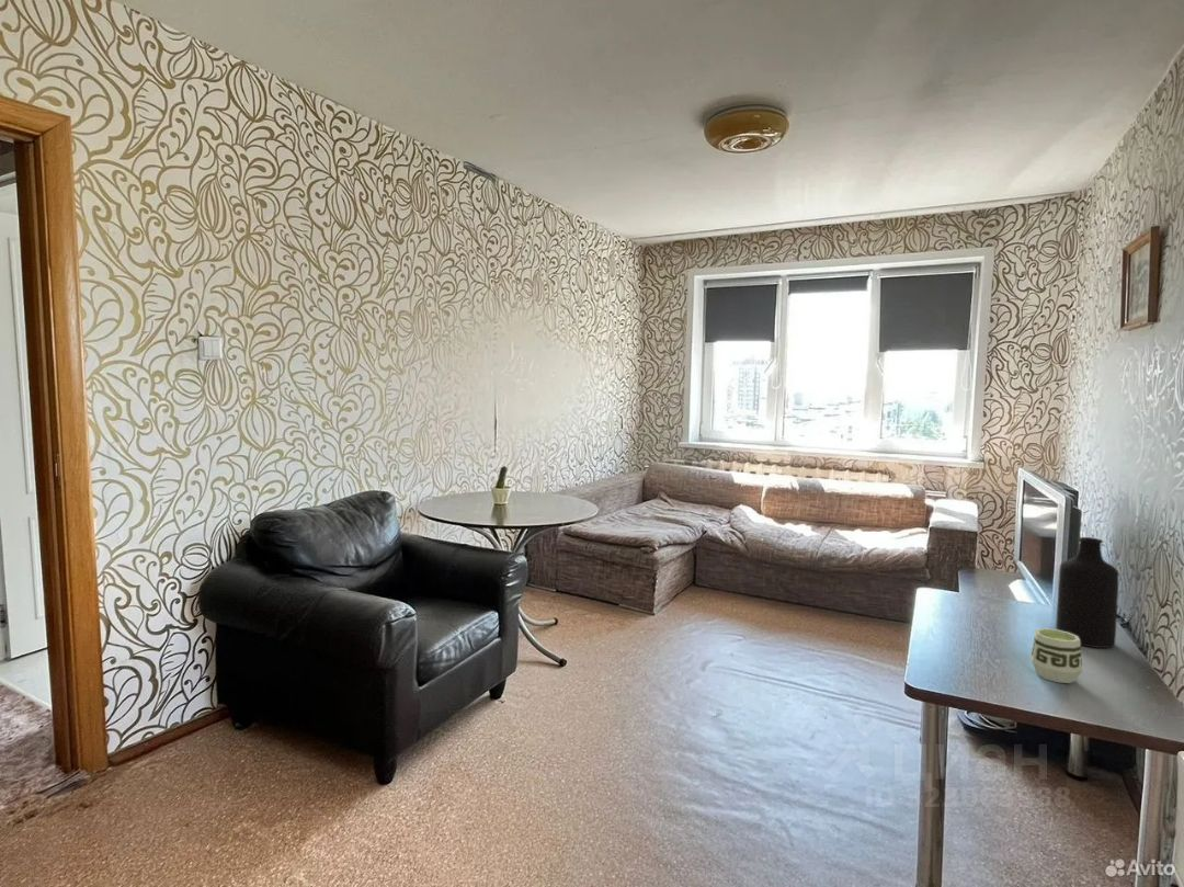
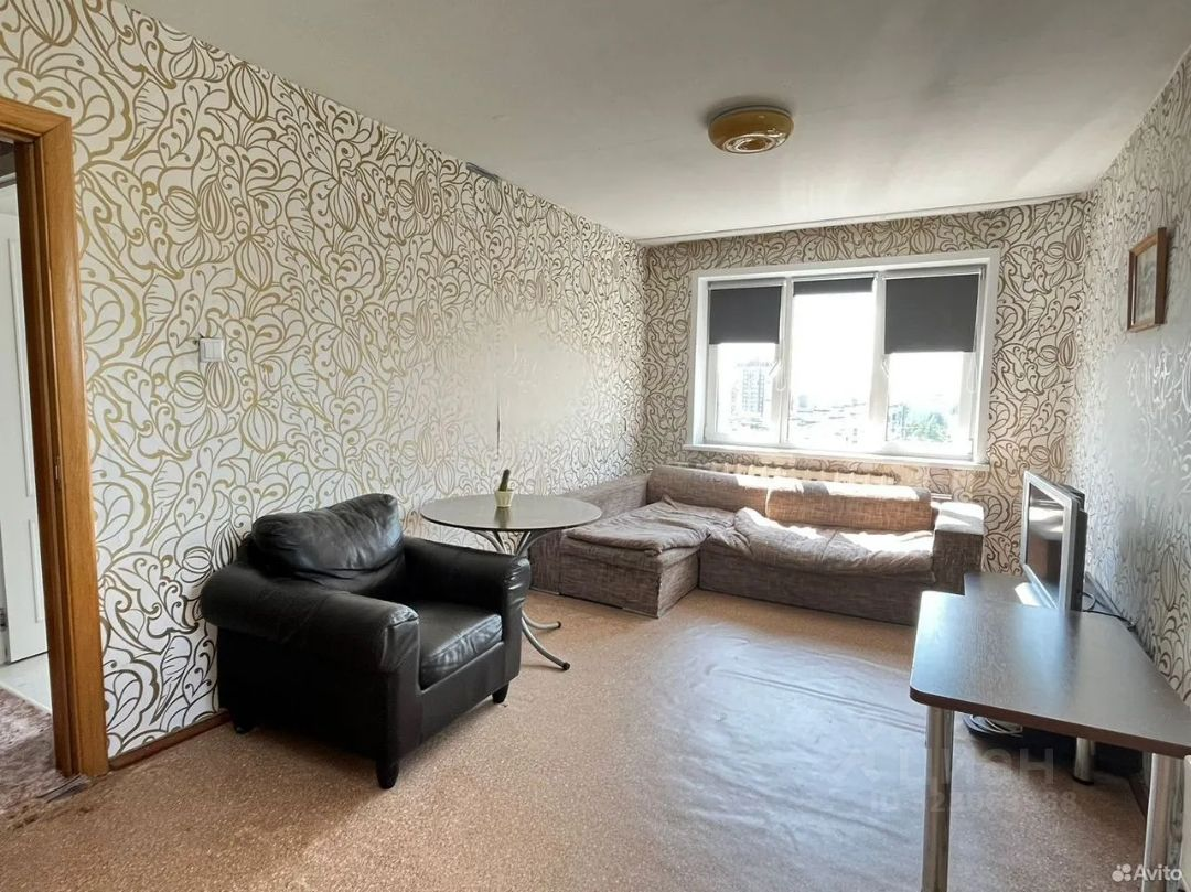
- bottle [1055,536,1119,649]
- cup [1029,627,1083,684]
